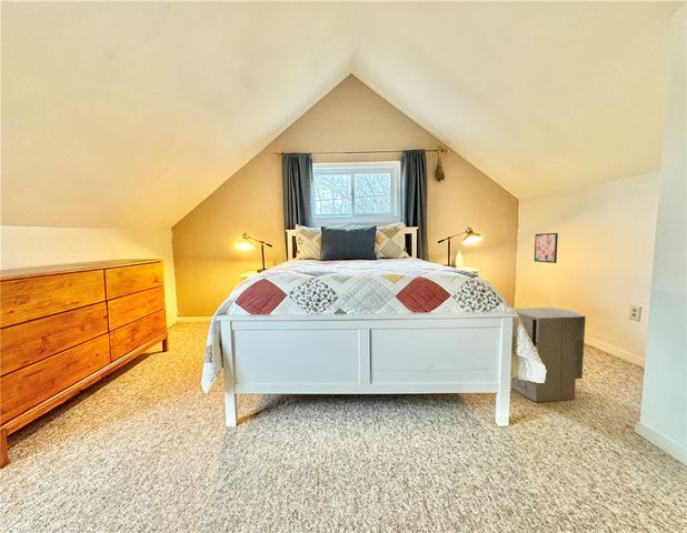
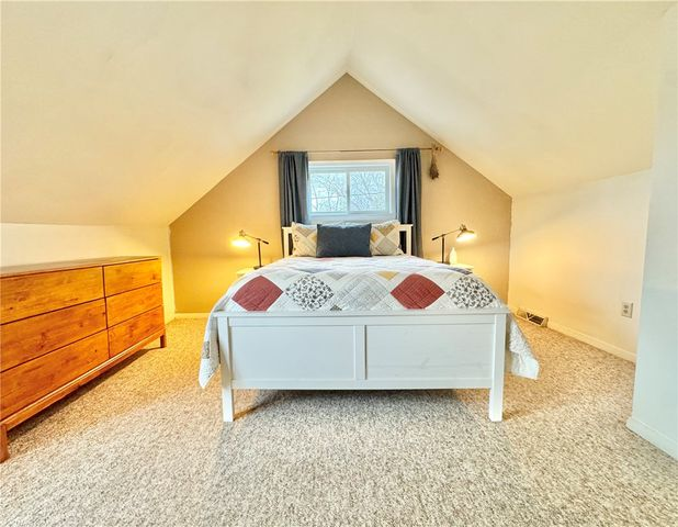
- wall art [534,232,559,264]
- air purifier [510,306,587,403]
